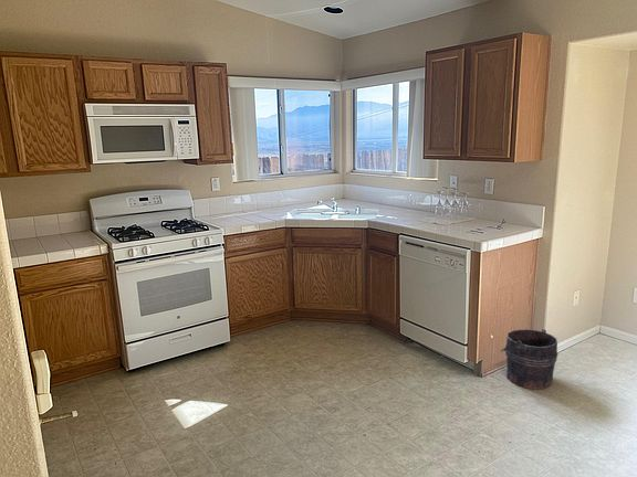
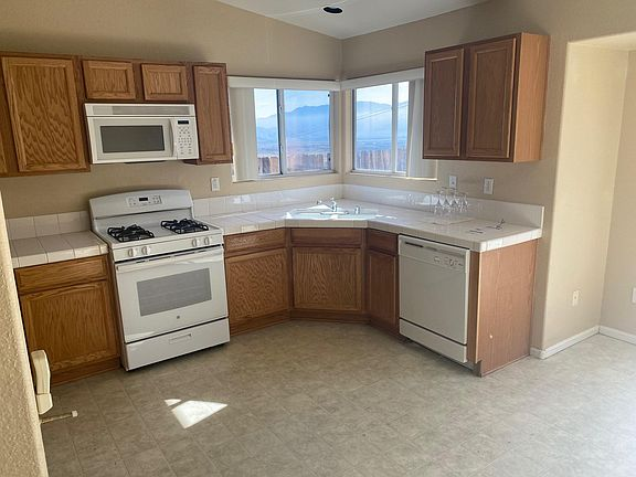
- bucket [500,328,558,391]
